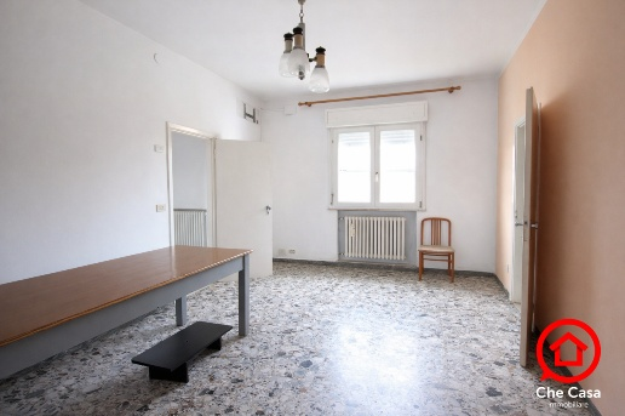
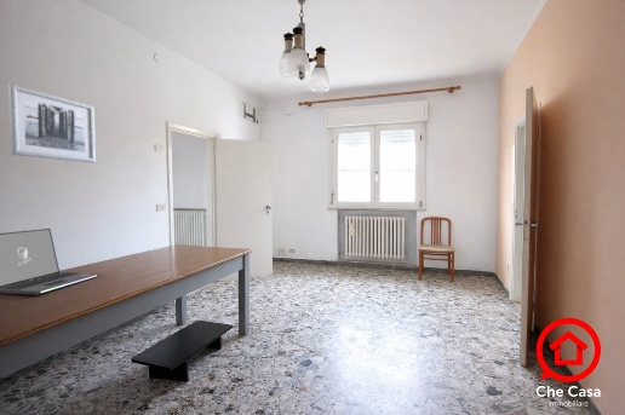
+ laptop [0,227,101,296]
+ wall art [7,82,97,163]
